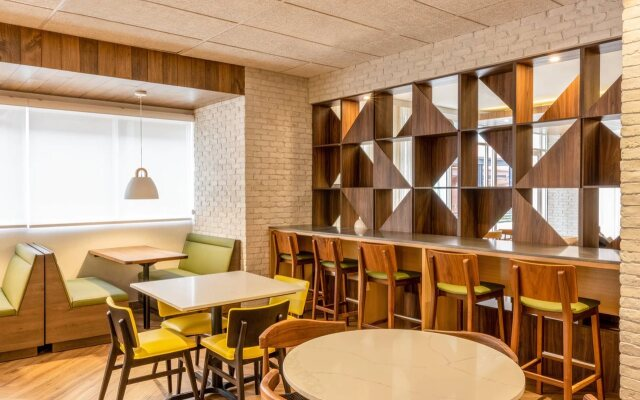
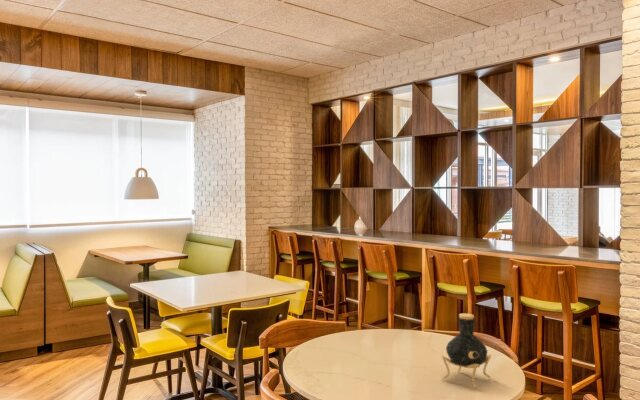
+ vase [441,312,492,389]
